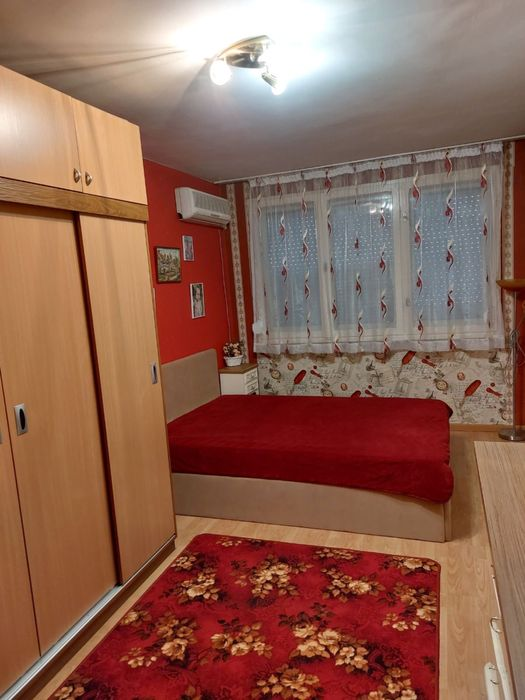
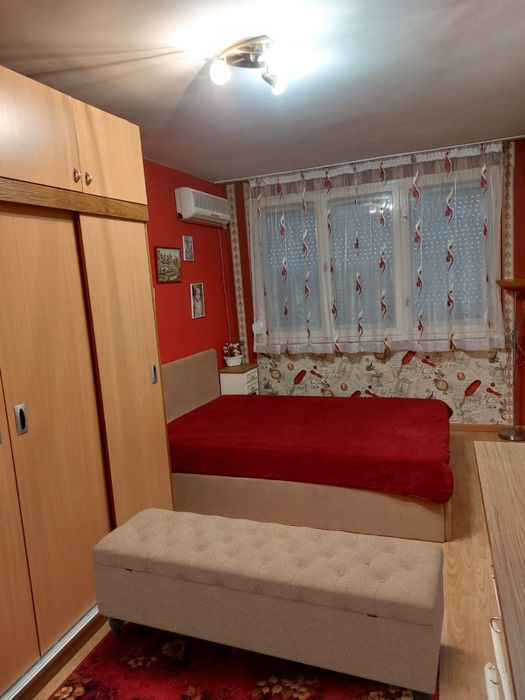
+ bench [91,507,445,700]
